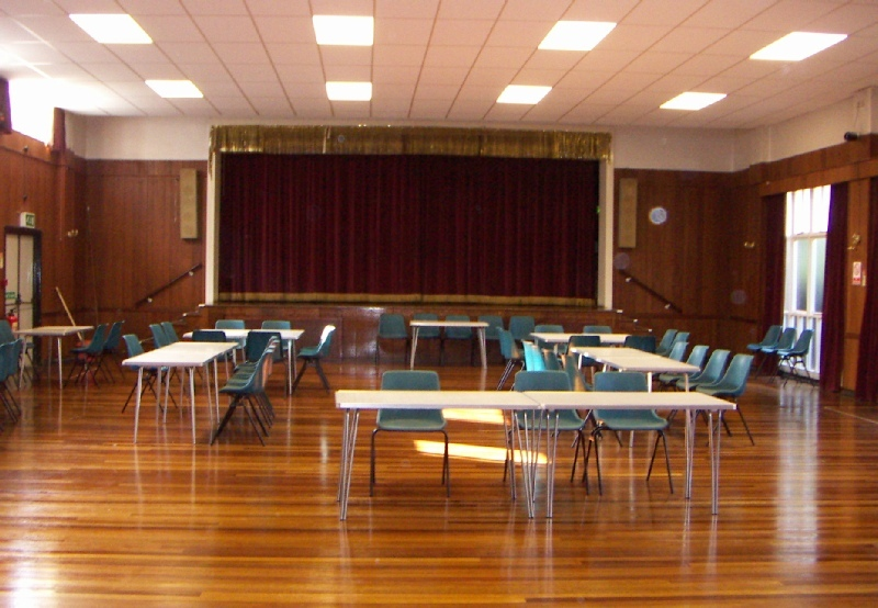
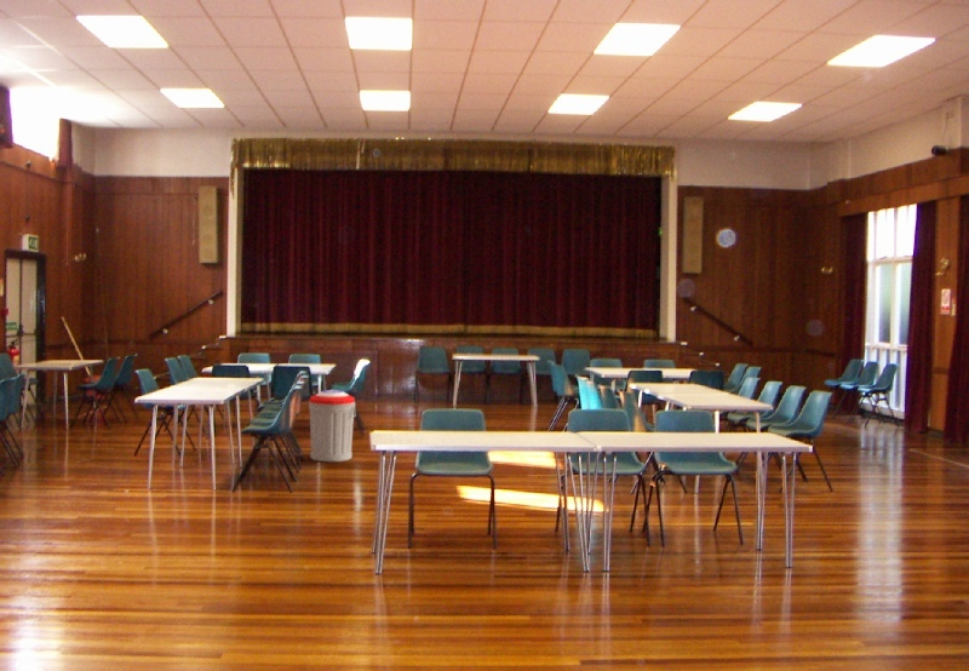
+ trash can [308,389,357,463]
